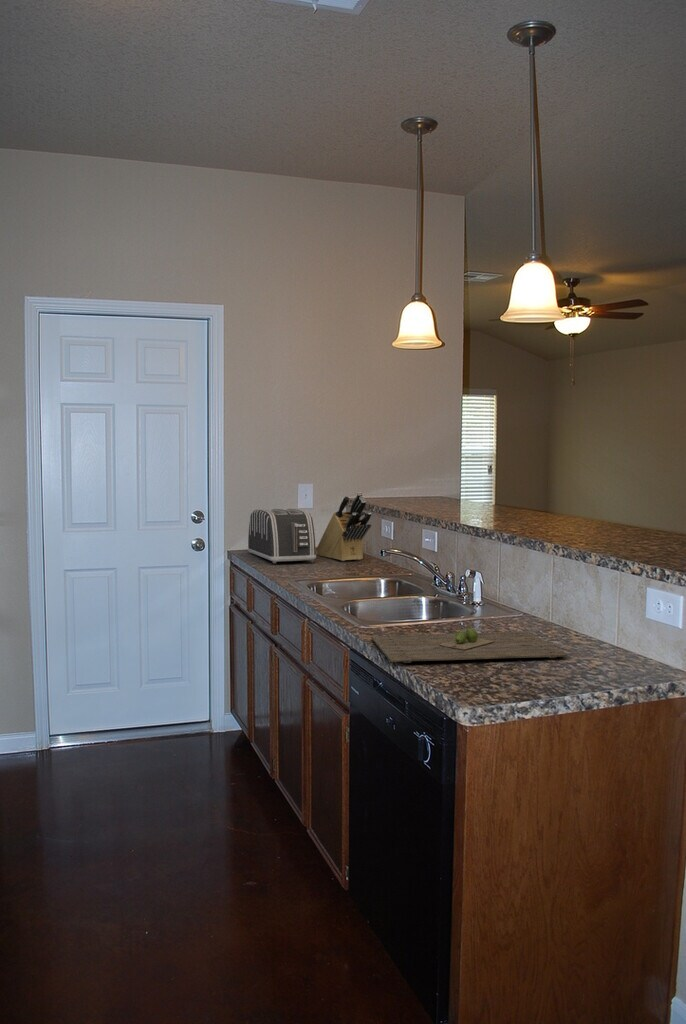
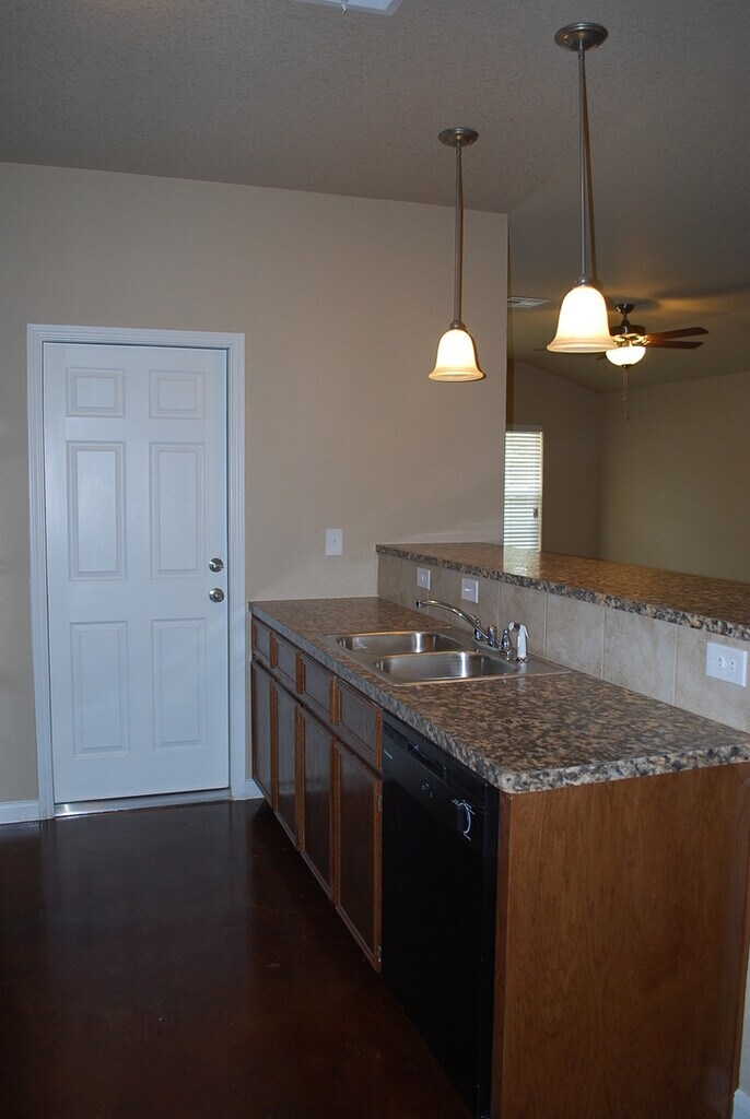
- toaster [247,507,317,564]
- cutting board [370,627,569,664]
- knife block [315,491,372,562]
